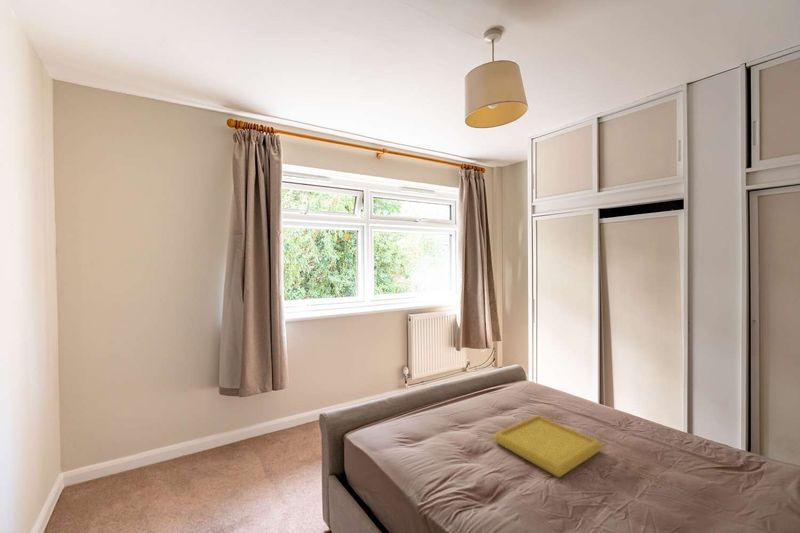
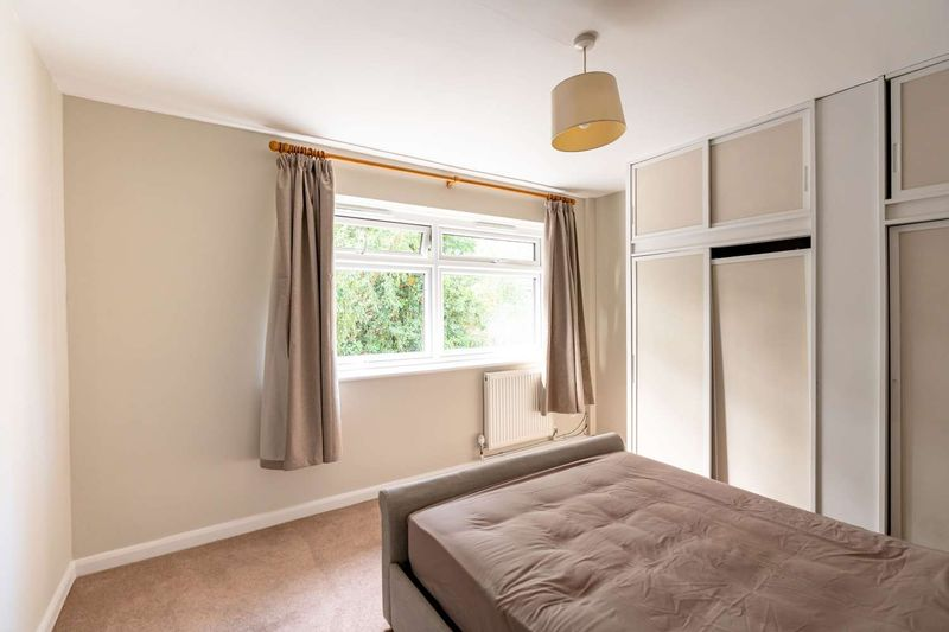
- serving tray [493,414,603,479]
